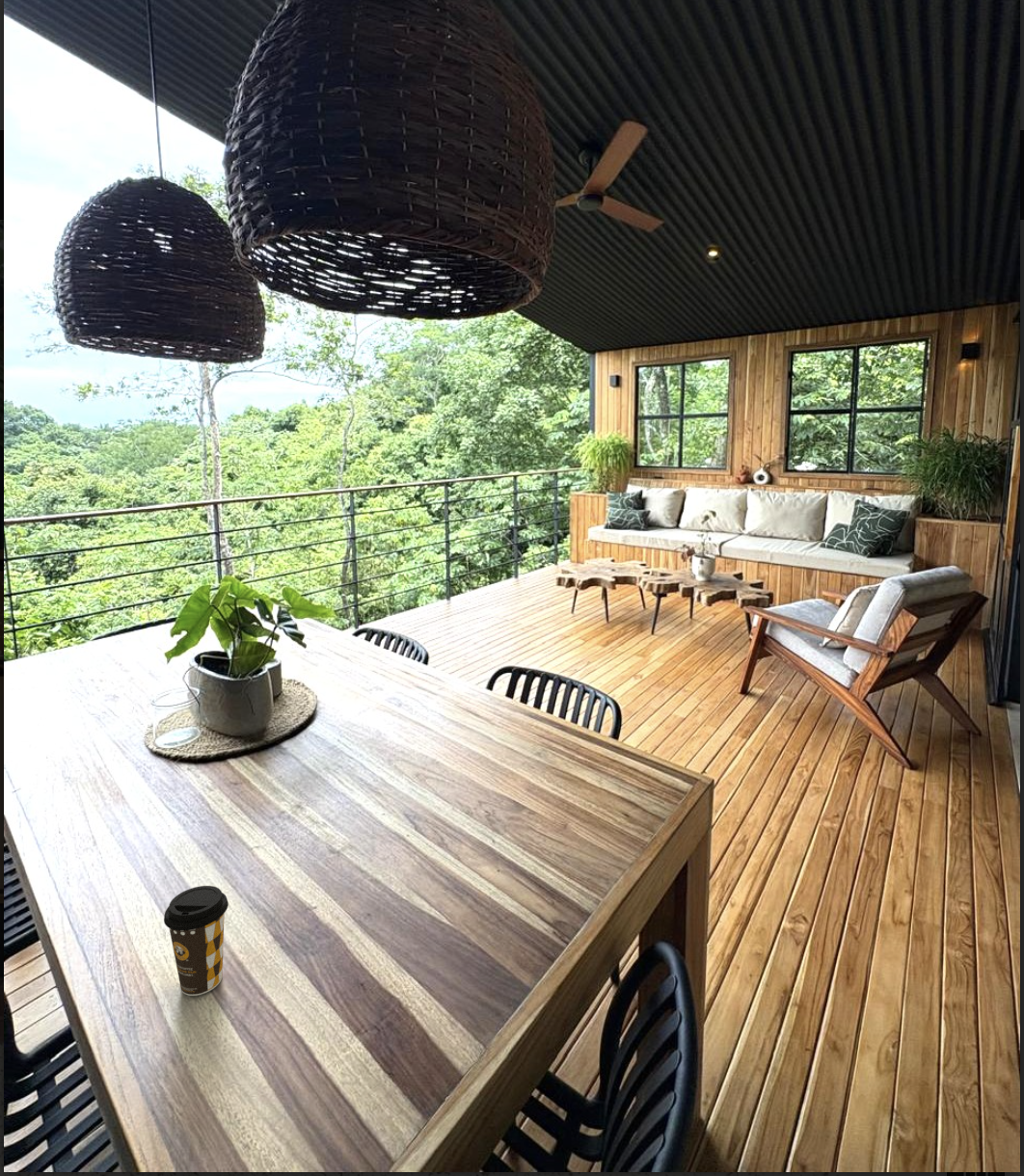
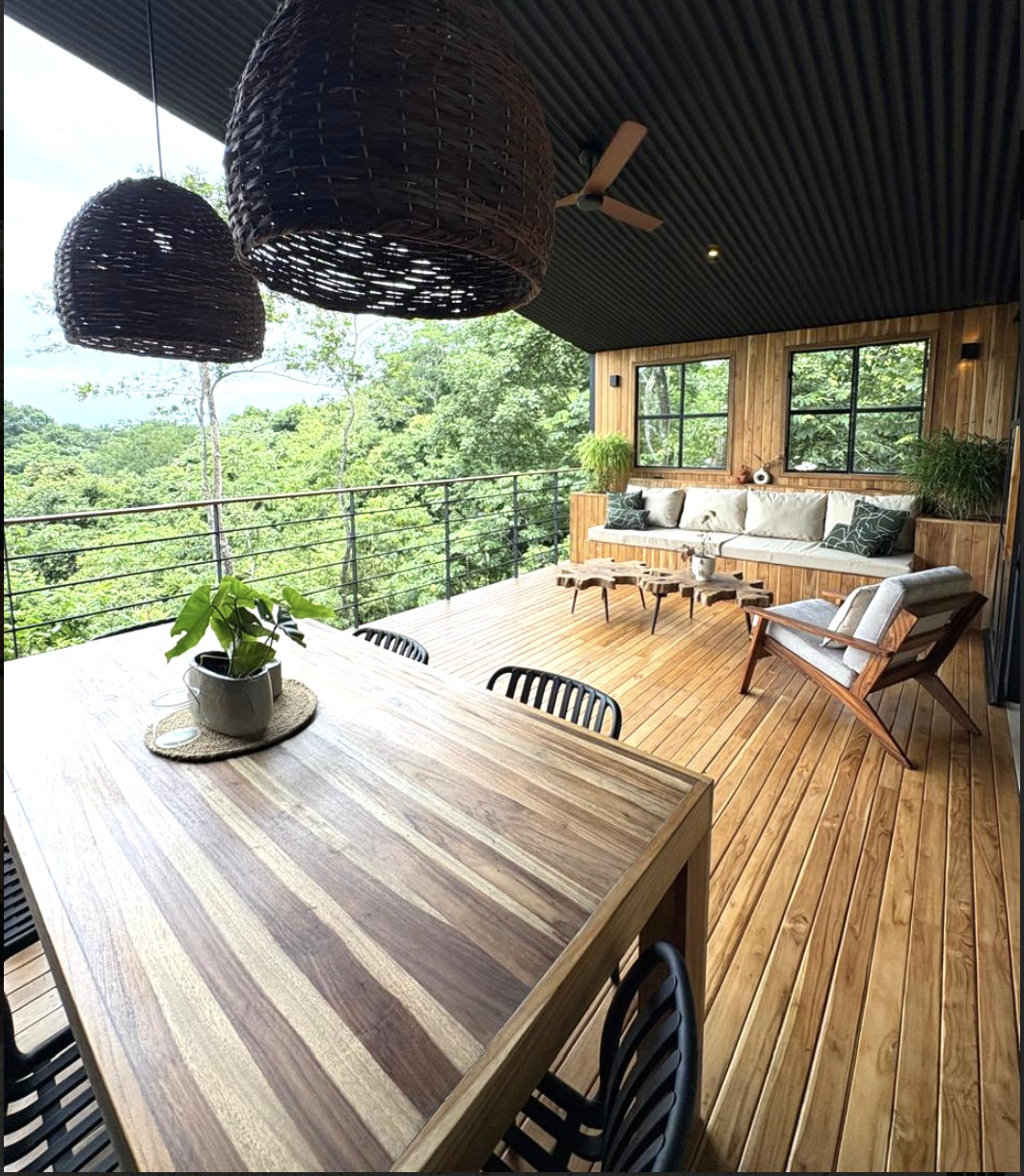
- coffee cup [163,885,229,997]
